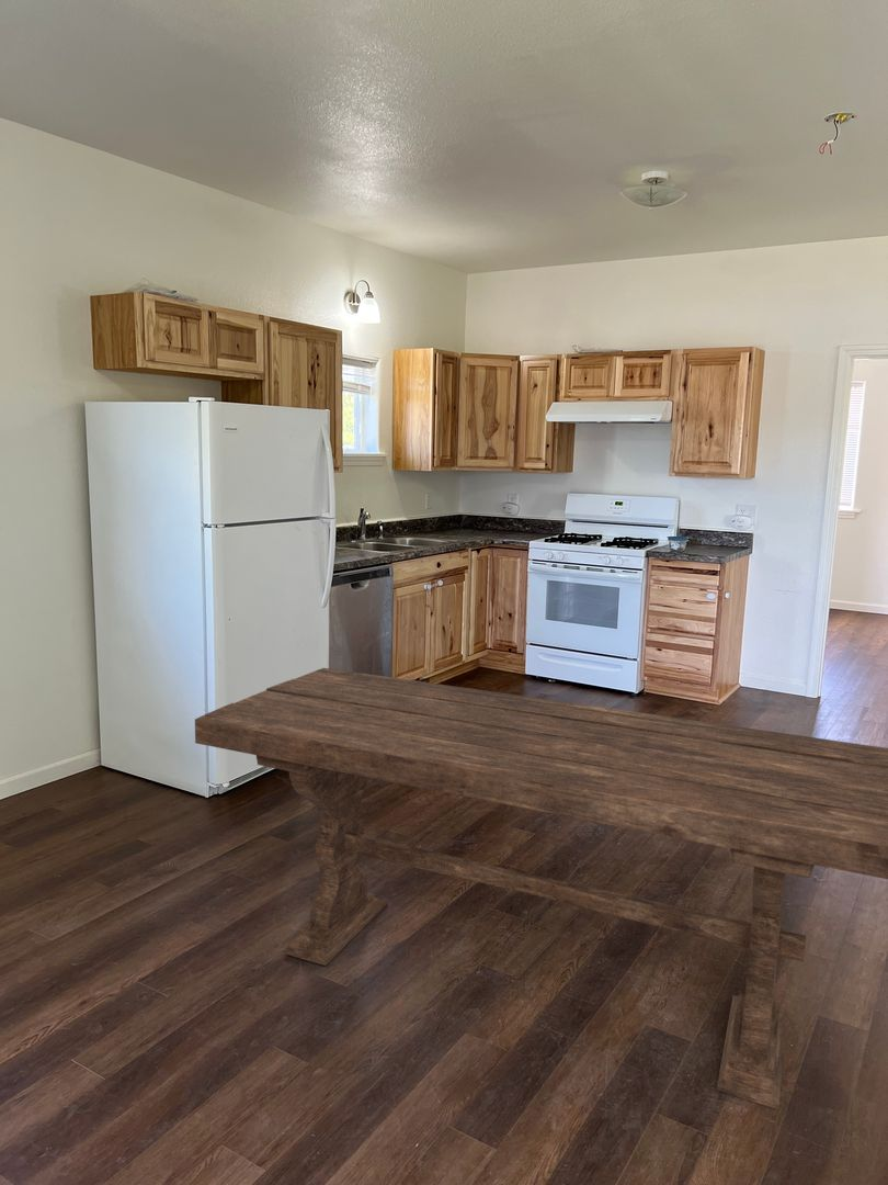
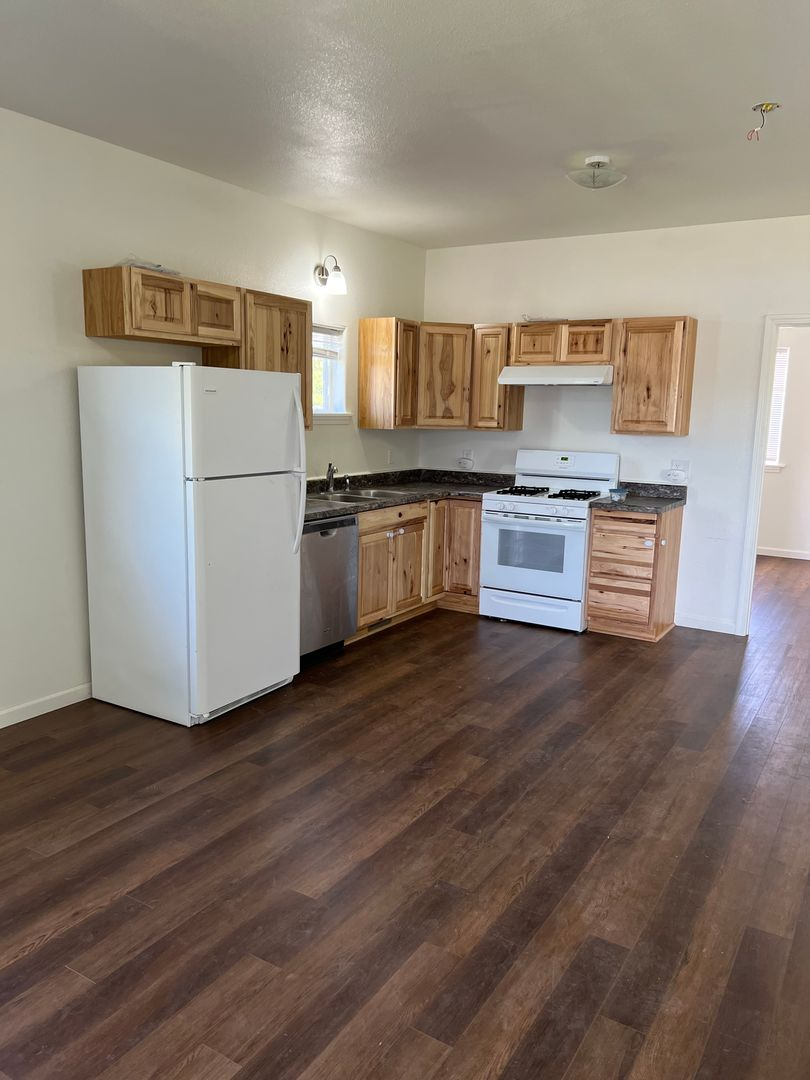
- dining table [194,667,888,1110]
